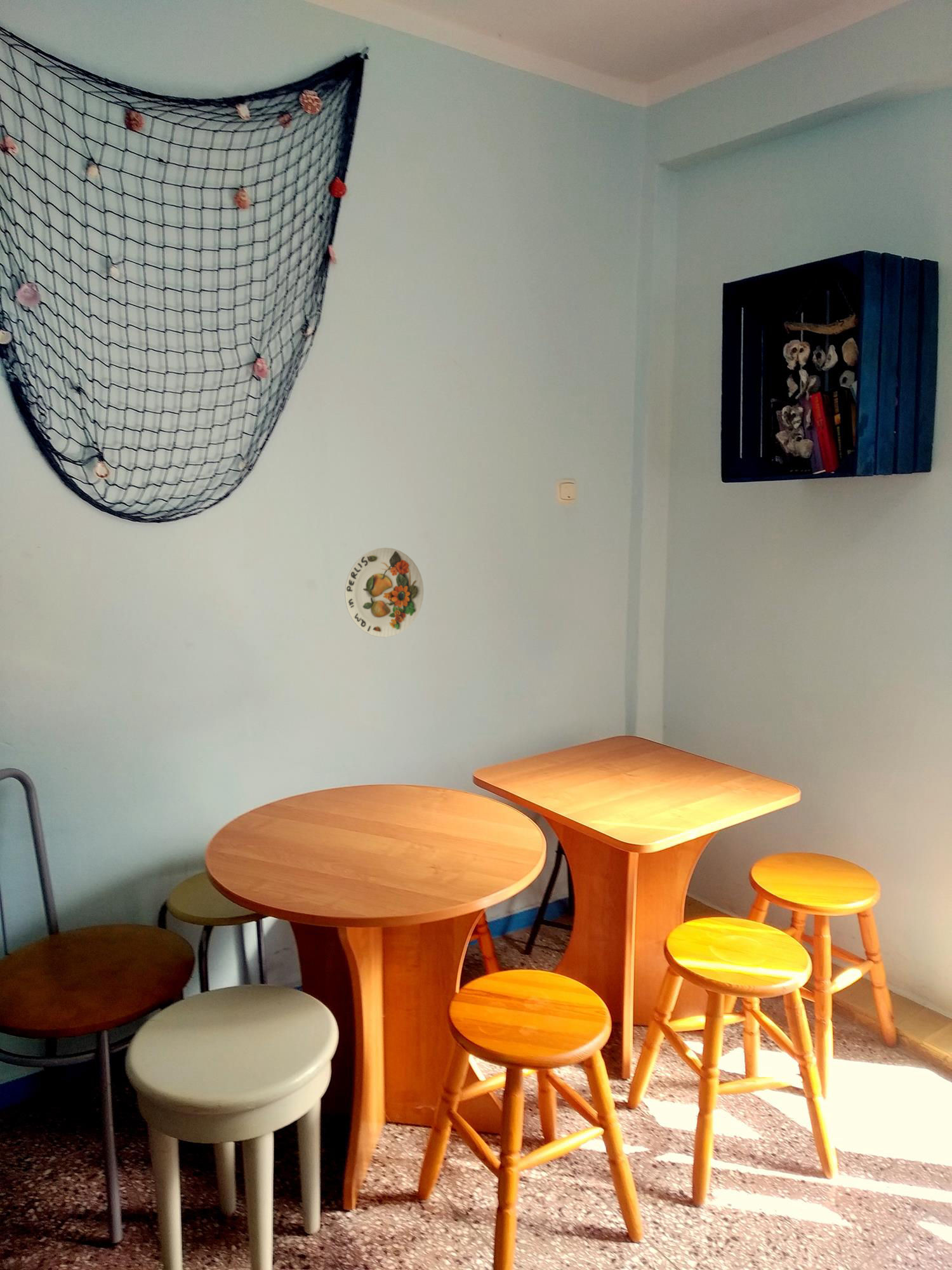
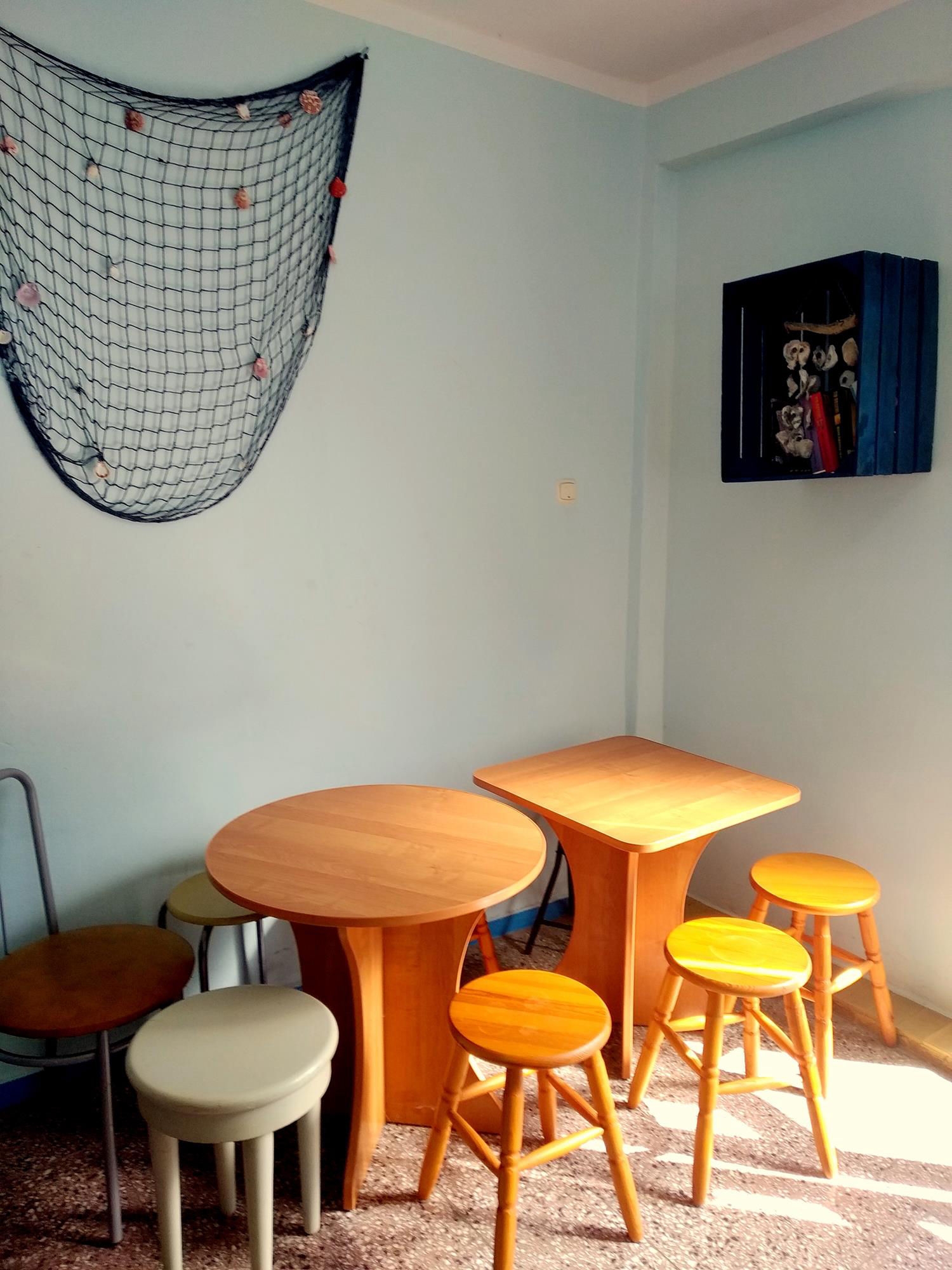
- decorative plate [344,547,424,638]
